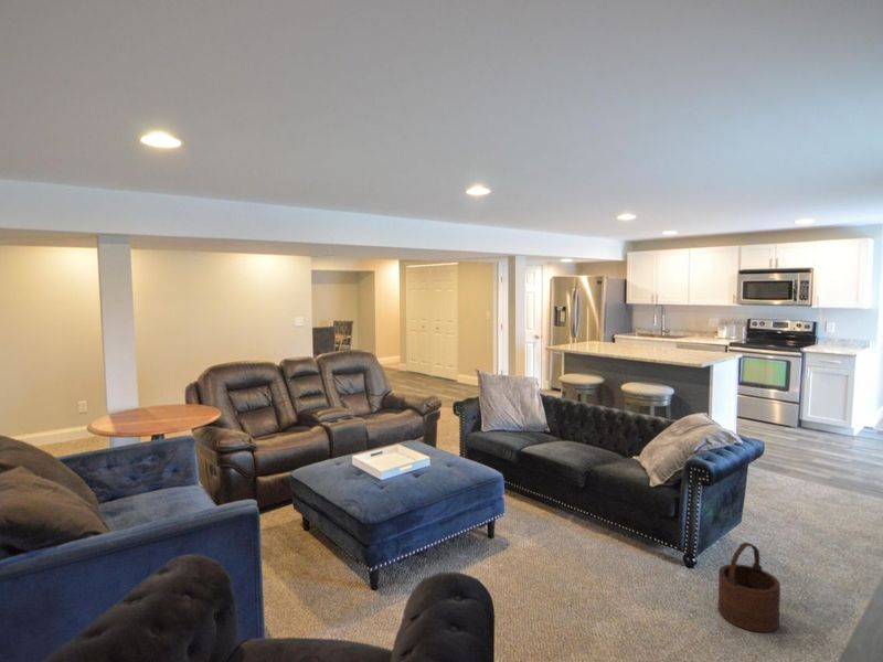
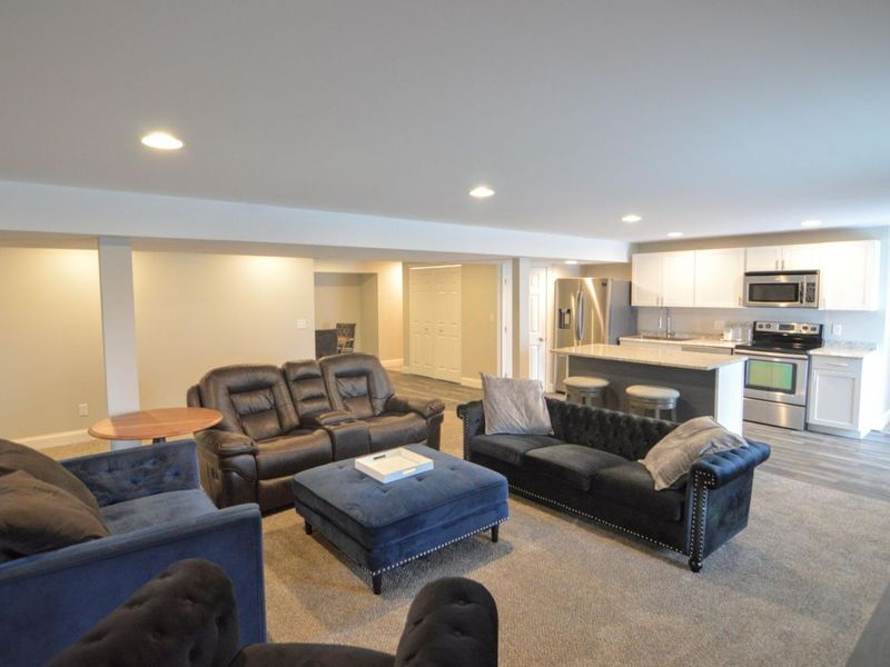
- wooden bucket [717,541,781,633]
